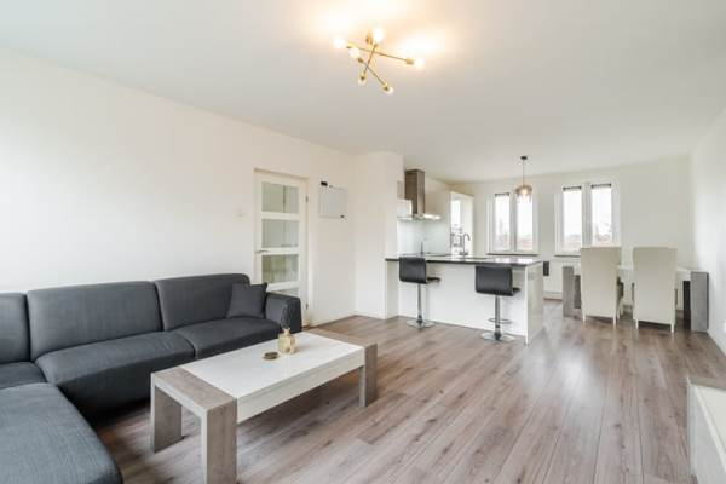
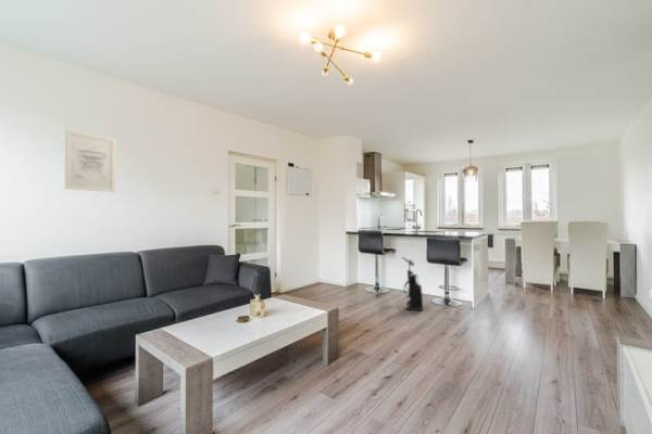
+ vacuum cleaner [401,256,424,311]
+ wall art [64,129,117,193]
